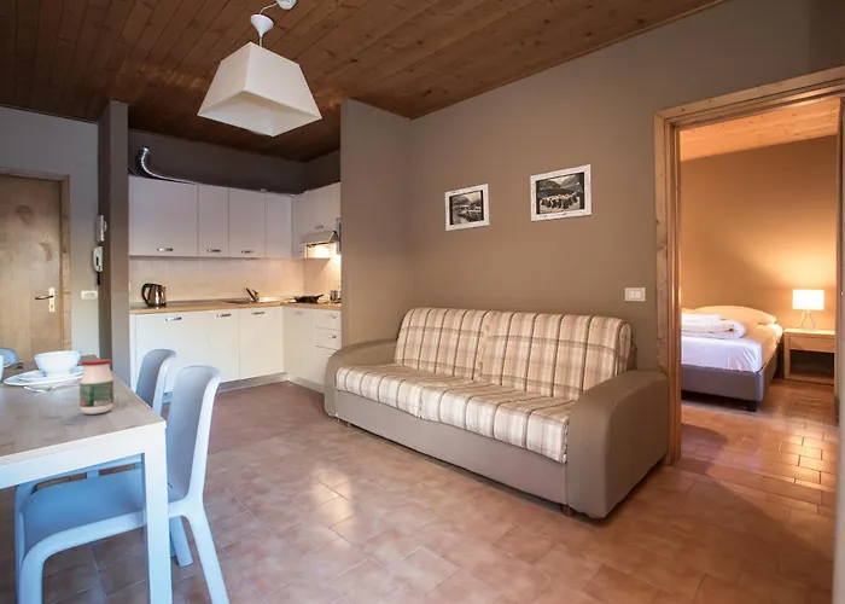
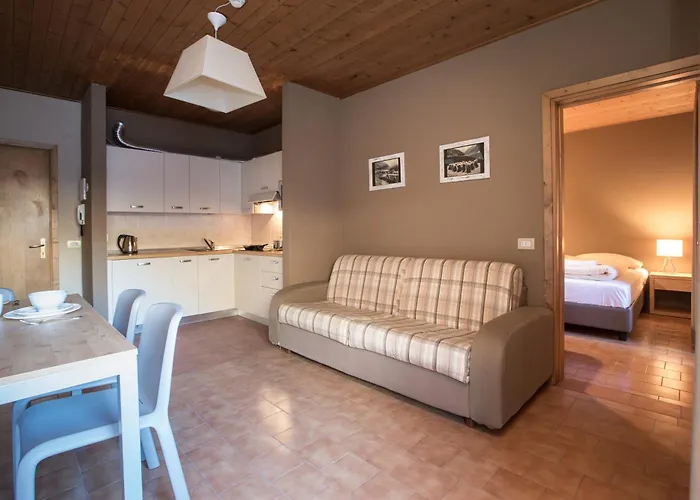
- jar [78,358,115,416]
